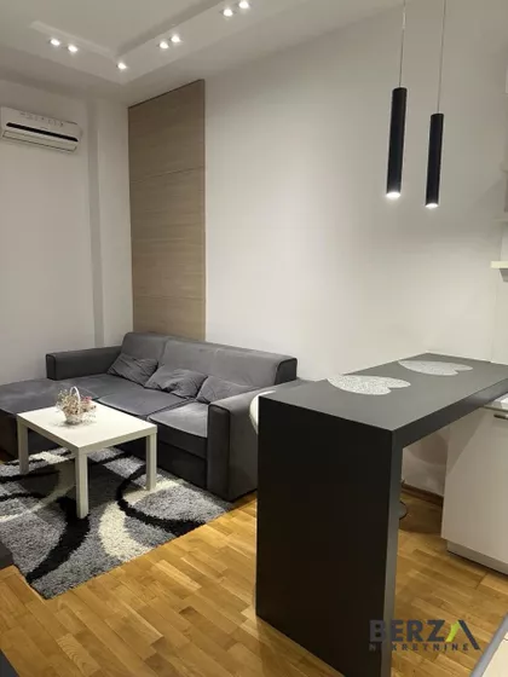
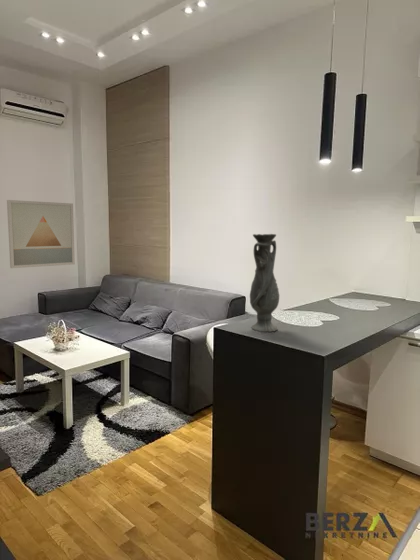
+ wall art [6,199,76,269]
+ vase [249,233,280,333]
